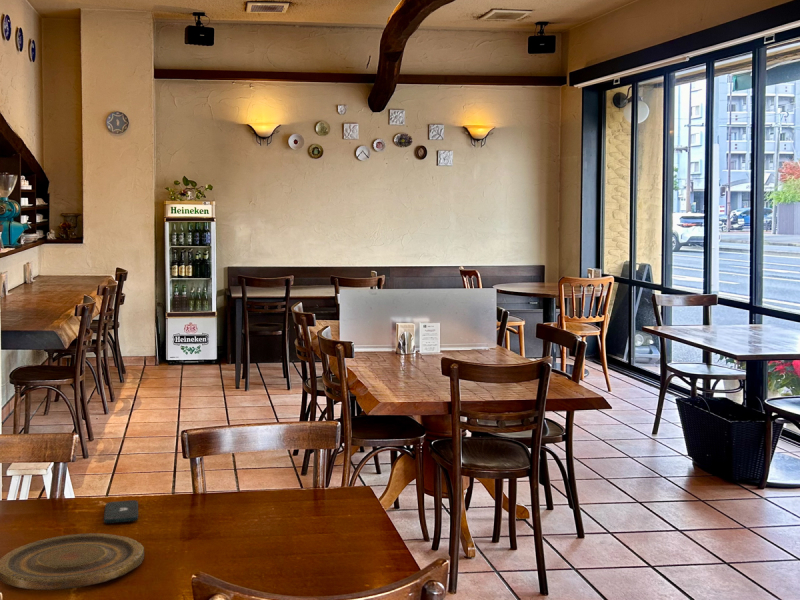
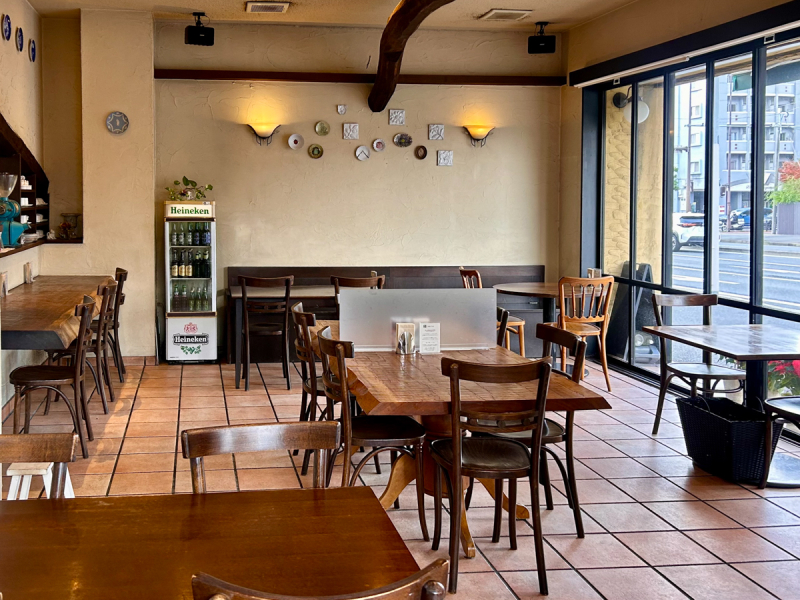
- smartphone [103,499,139,524]
- plate [0,532,145,591]
